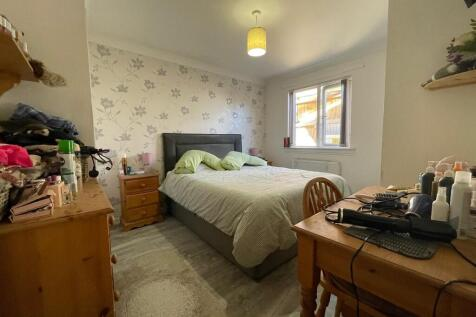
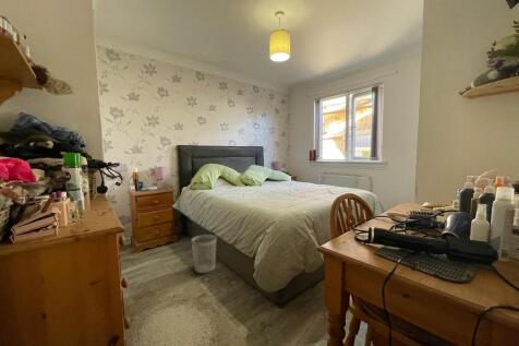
+ wastebasket [190,234,218,274]
